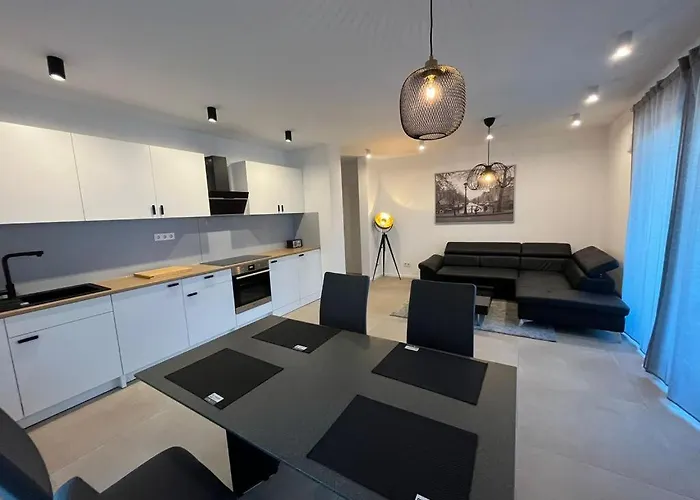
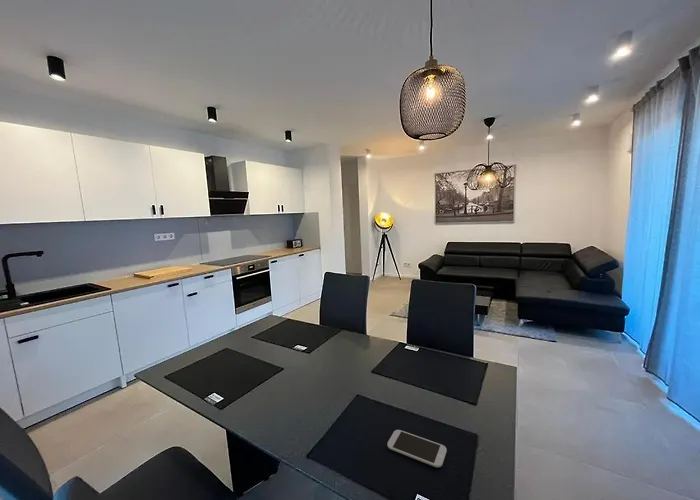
+ smartphone [387,429,447,468]
